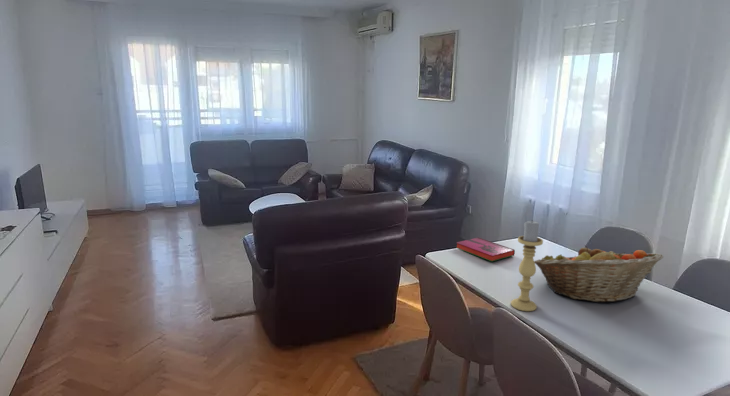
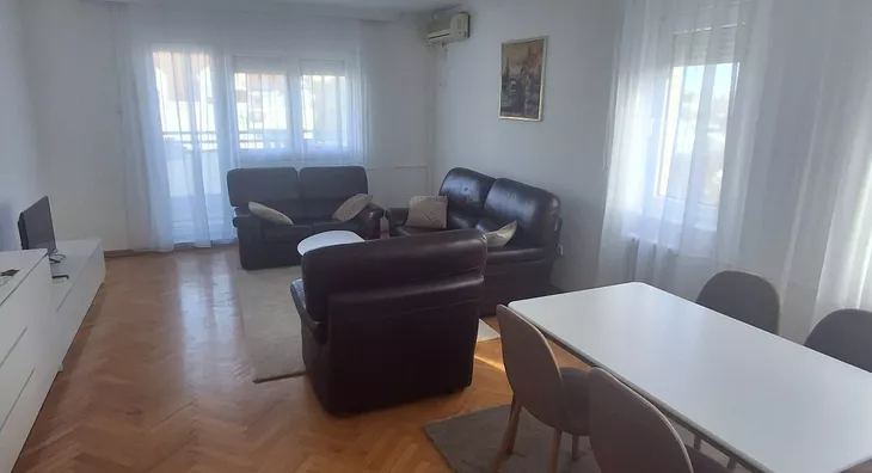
- hardback book [455,237,516,262]
- candle holder [510,219,544,312]
- fruit basket [534,244,665,303]
